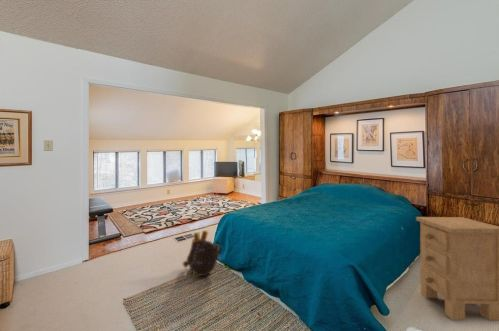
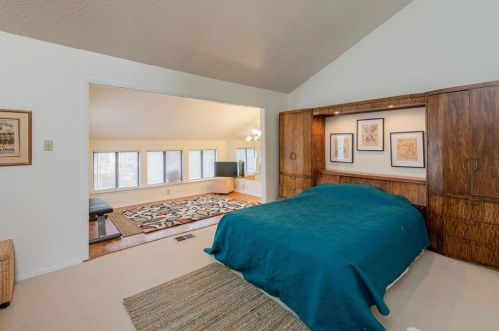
- nightstand [415,216,499,322]
- backpack [182,230,222,277]
